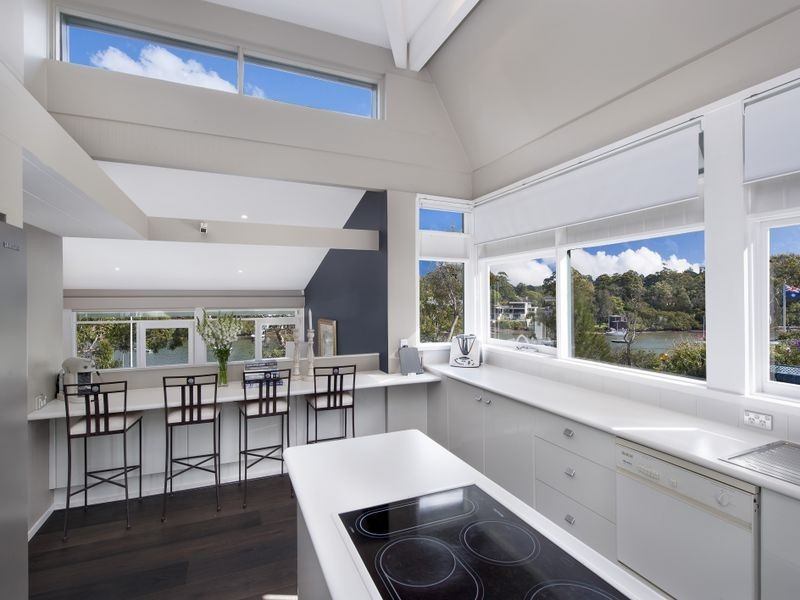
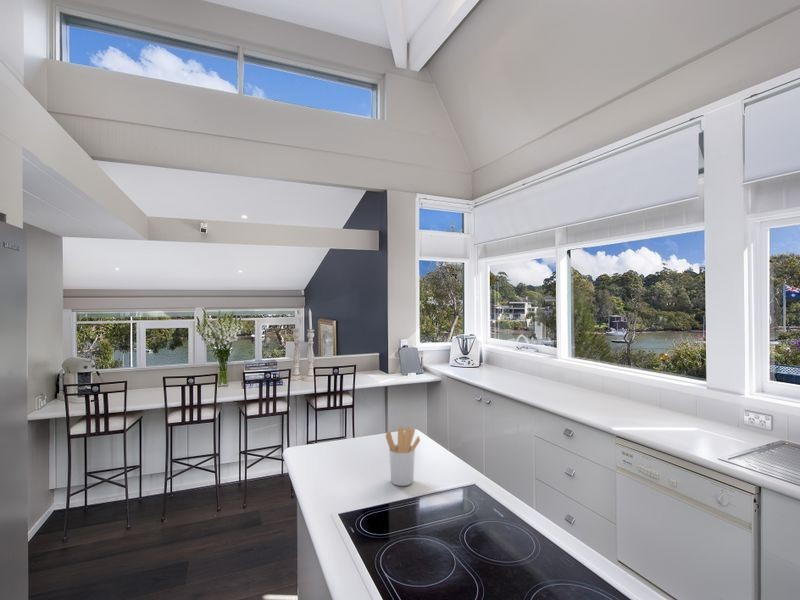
+ utensil holder [385,426,421,487]
